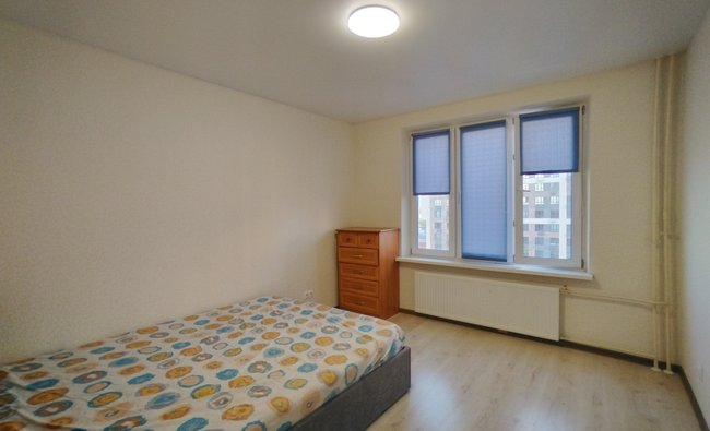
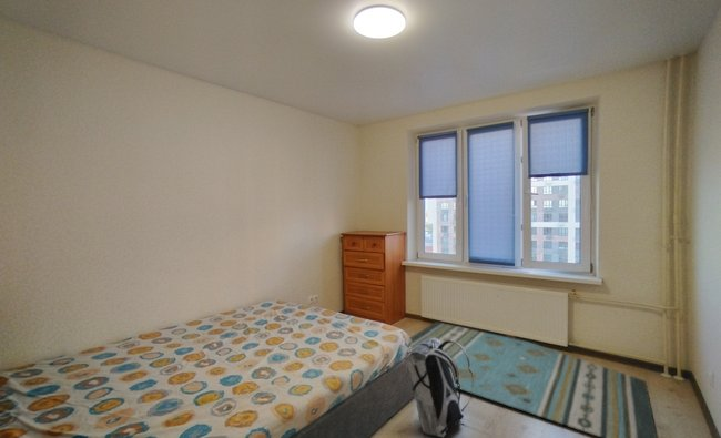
+ rug [409,320,658,438]
+ backpack [404,338,474,438]
